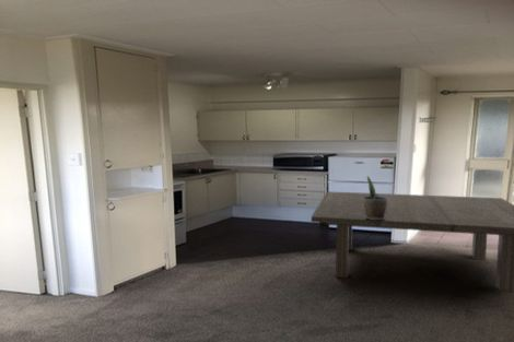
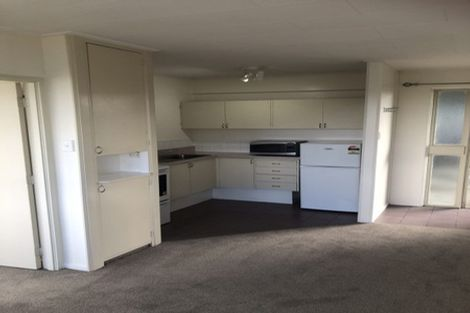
- potted plant [363,175,387,220]
- dining table [311,190,514,294]
